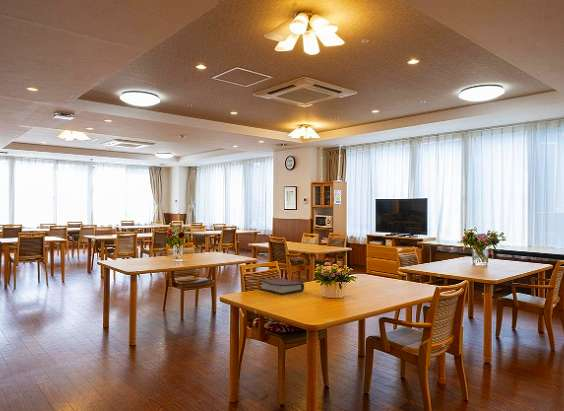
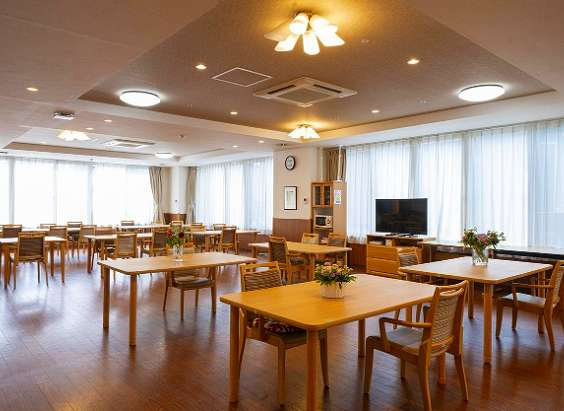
- hardback book [258,277,305,296]
